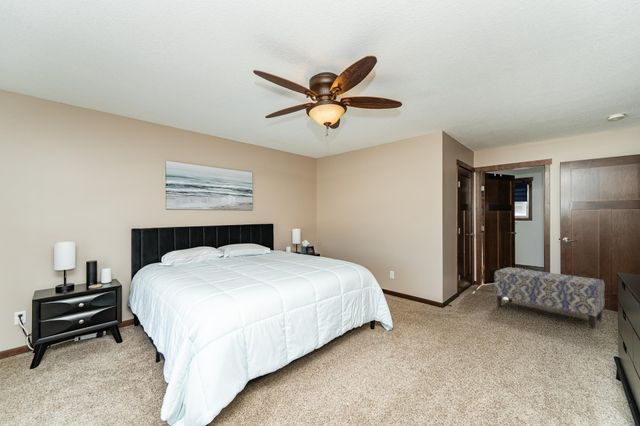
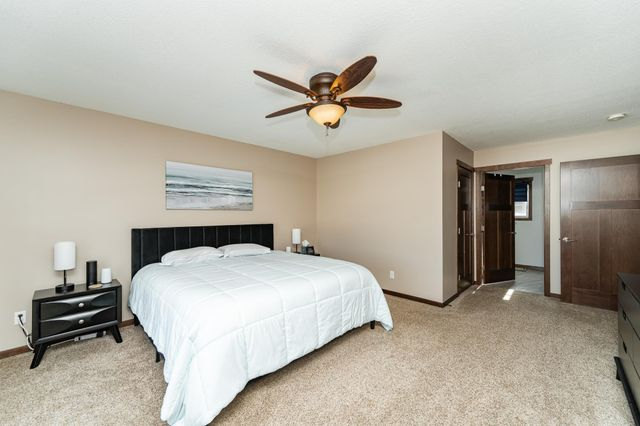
- bench [493,266,606,330]
